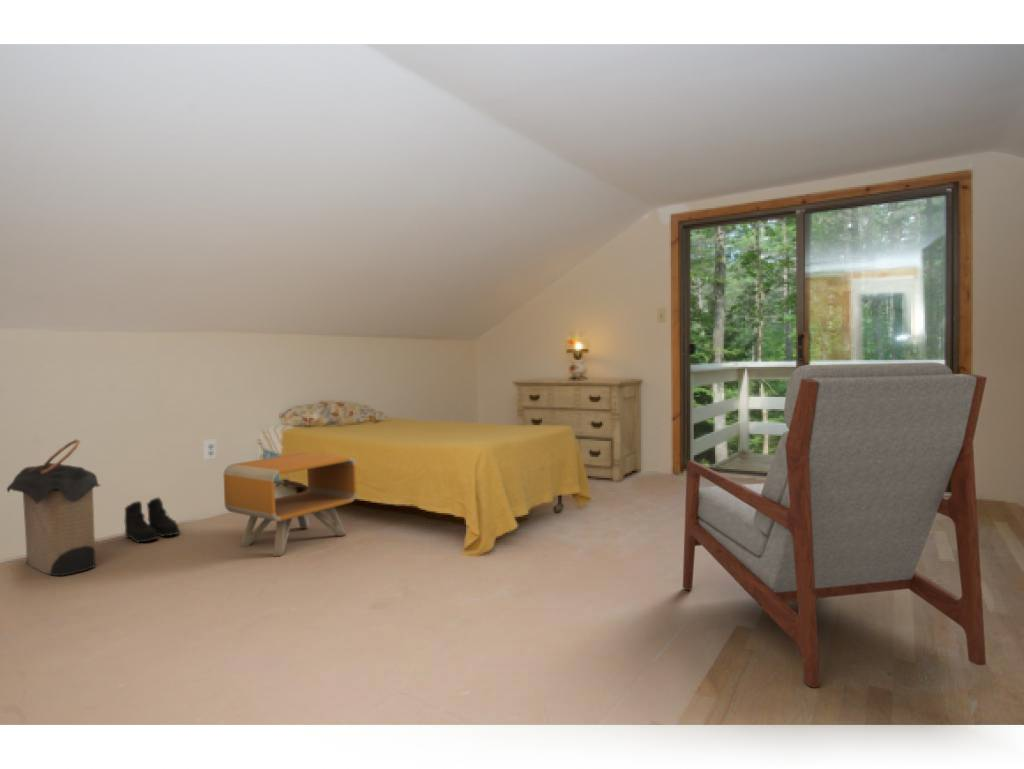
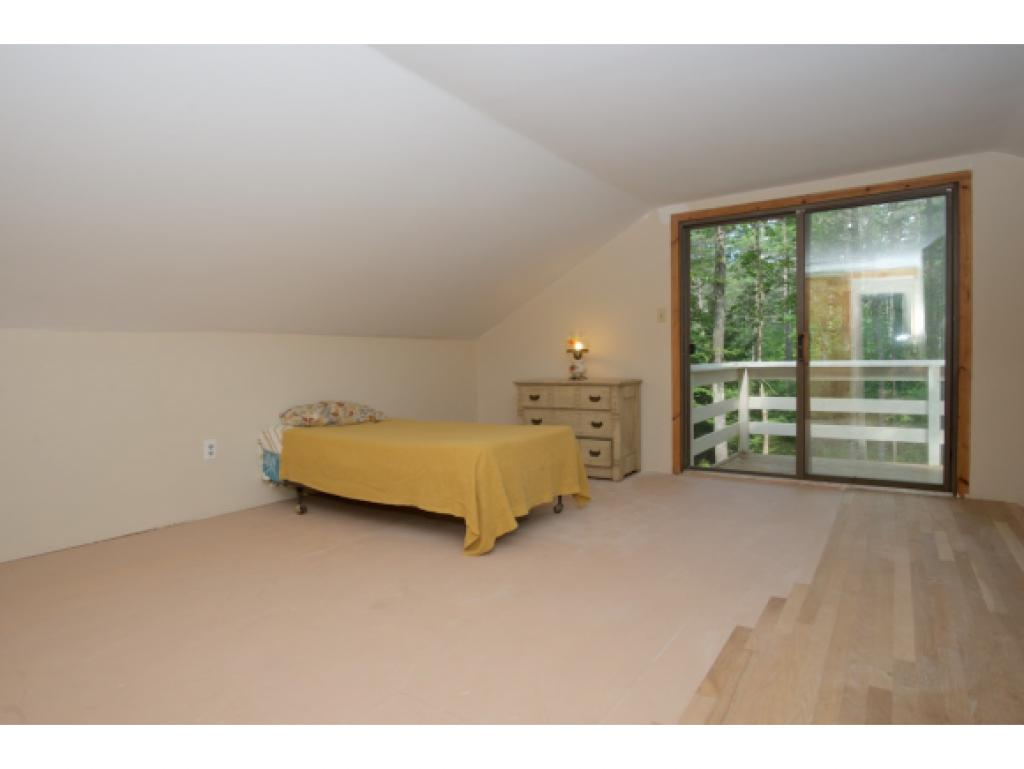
- boots [124,496,180,544]
- laundry hamper [6,438,104,577]
- armchair [682,361,988,689]
- nightstand [223,452,358,557]
